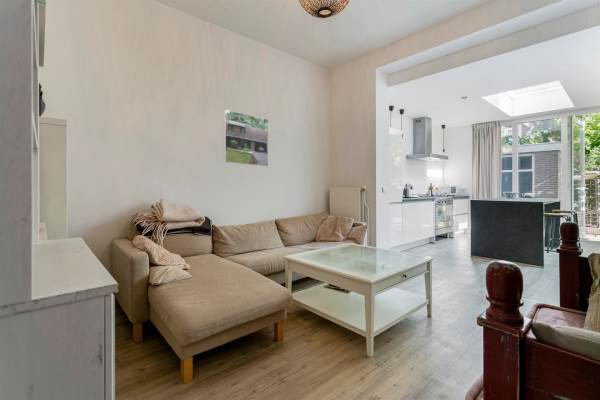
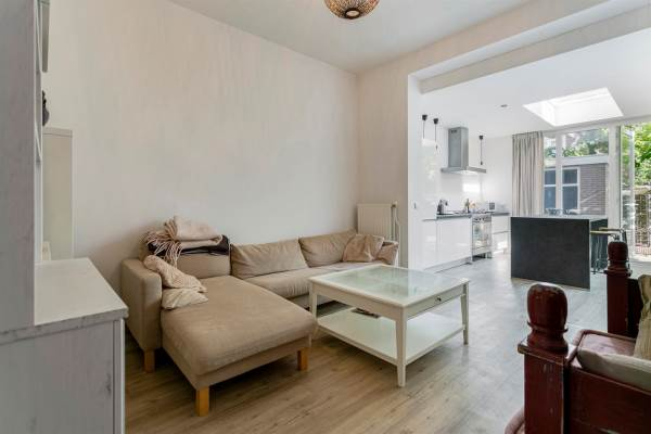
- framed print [223,109,269,168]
